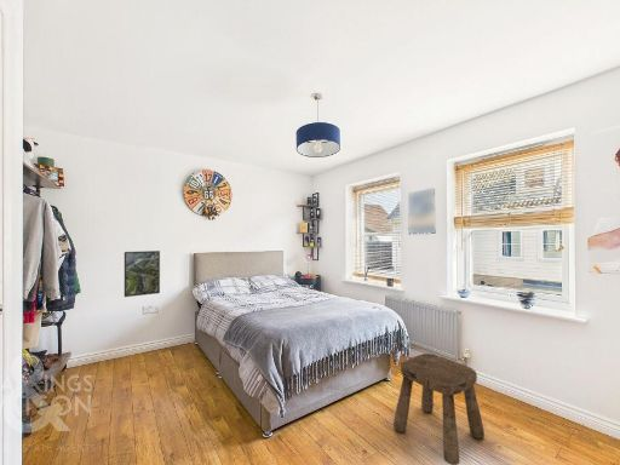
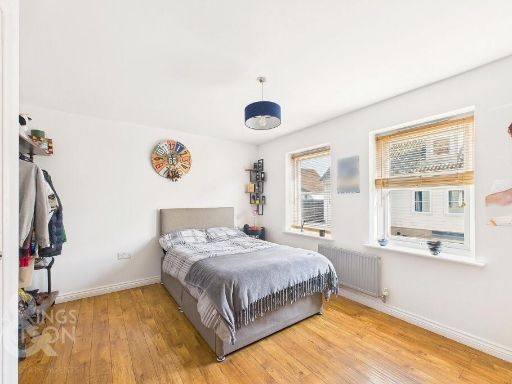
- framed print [124,249,161,298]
- stool [392,352,486,465]
